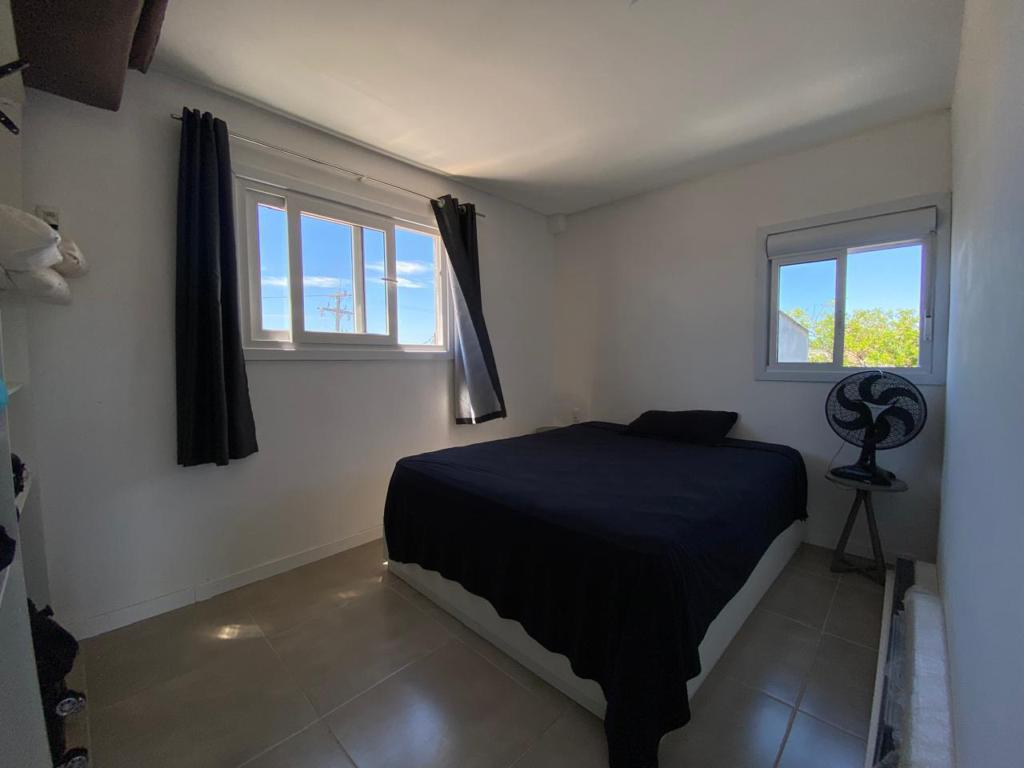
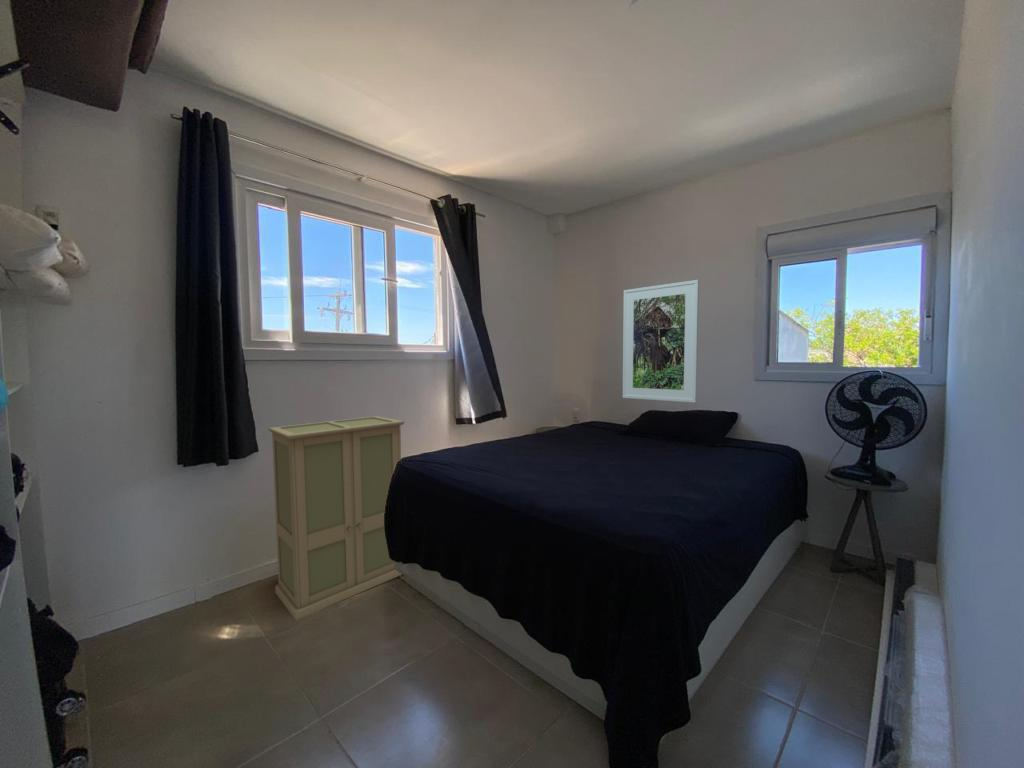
+ cabinet [268,415,405,621]
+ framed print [622,279,700,404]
